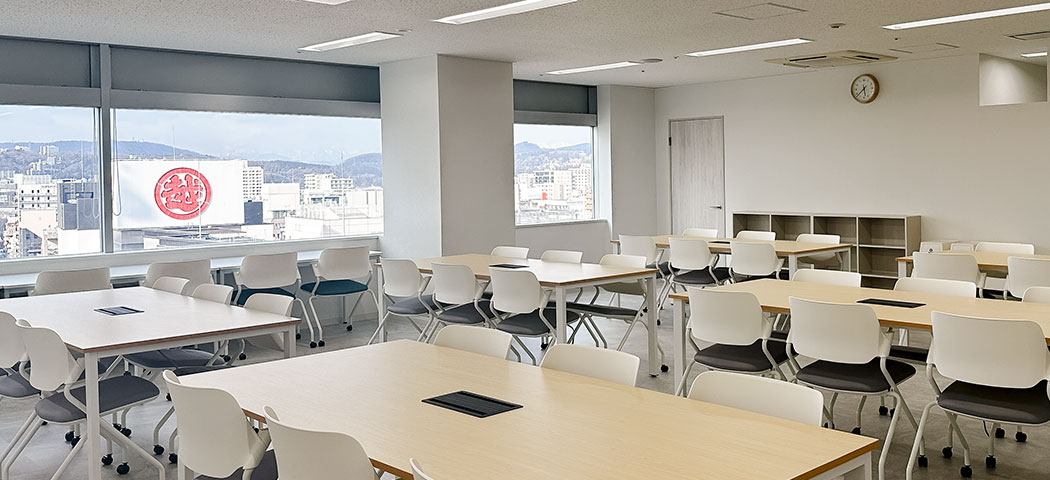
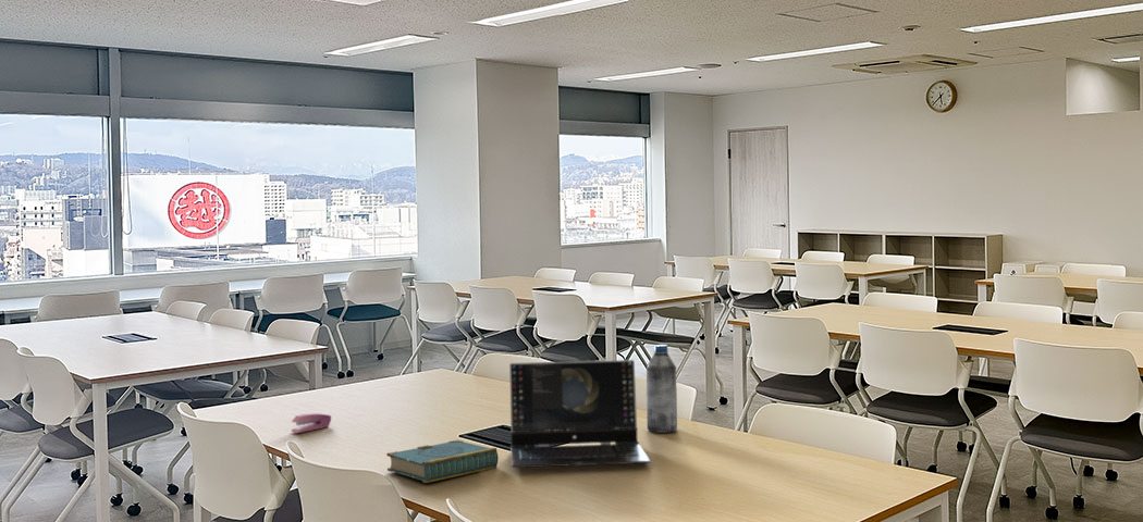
+ laptop computer [508,359,652,469]
+ stapler [291,412,332,434]
+ book [385,439,500,484]
+ water bottle [646,344,678,434]
